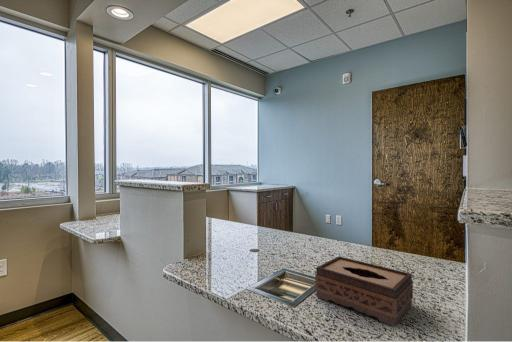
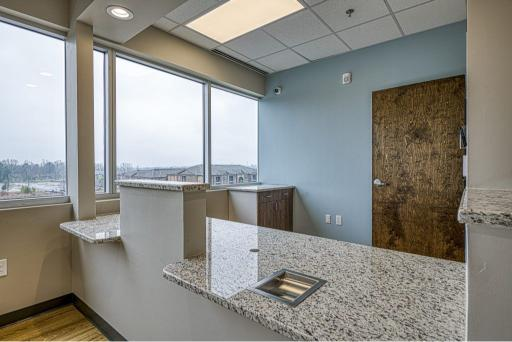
- tissue box [314,255,414,327]
